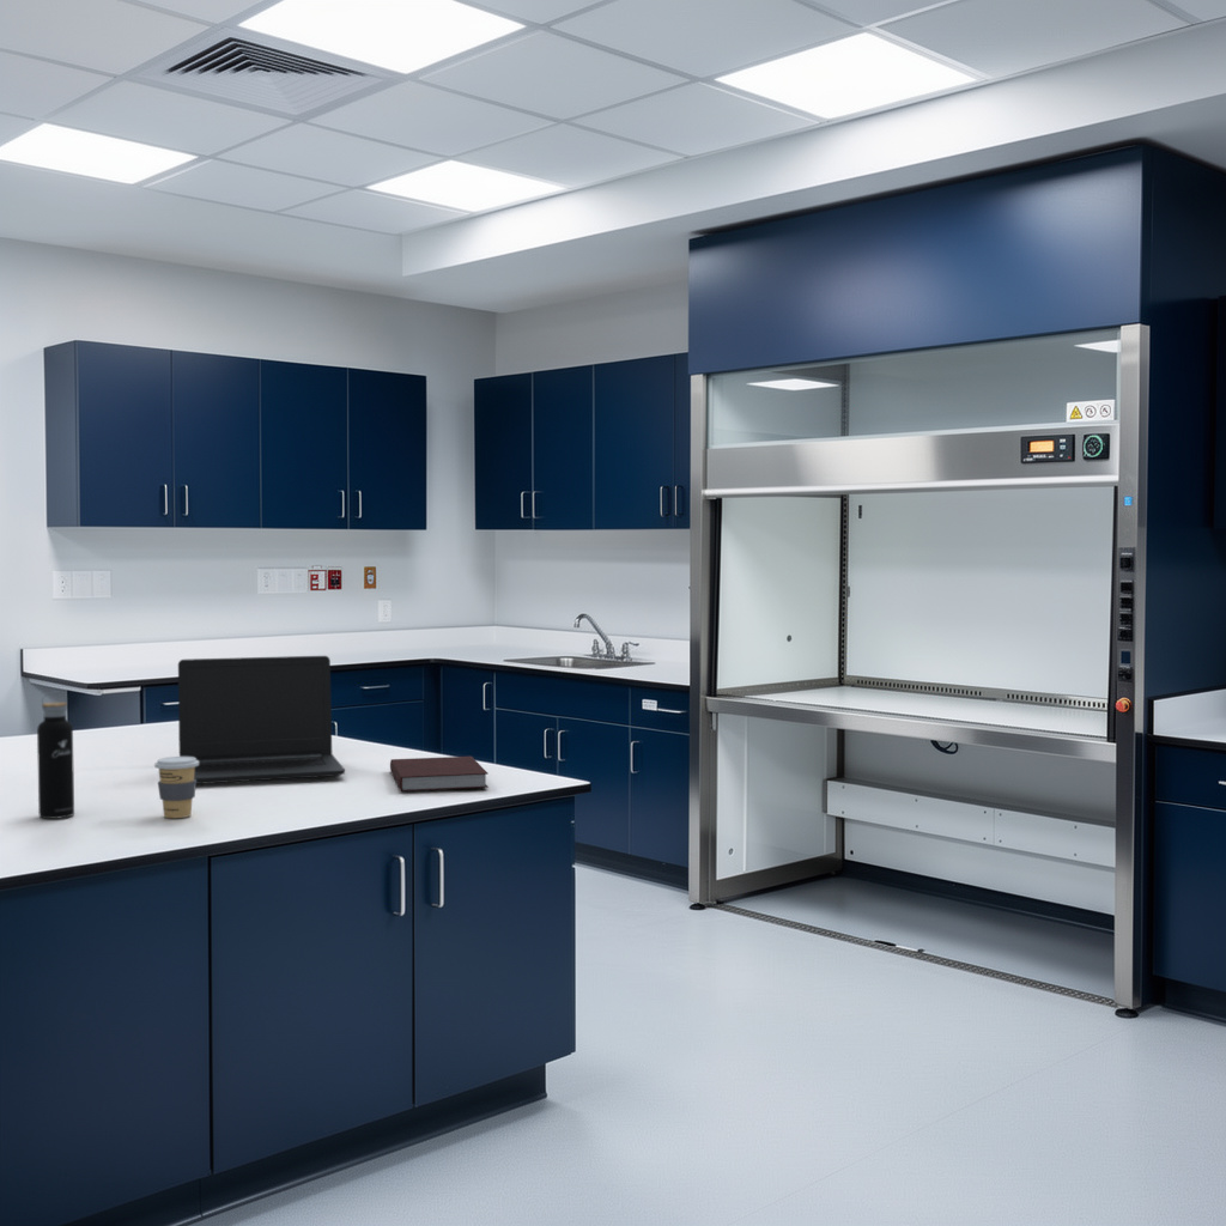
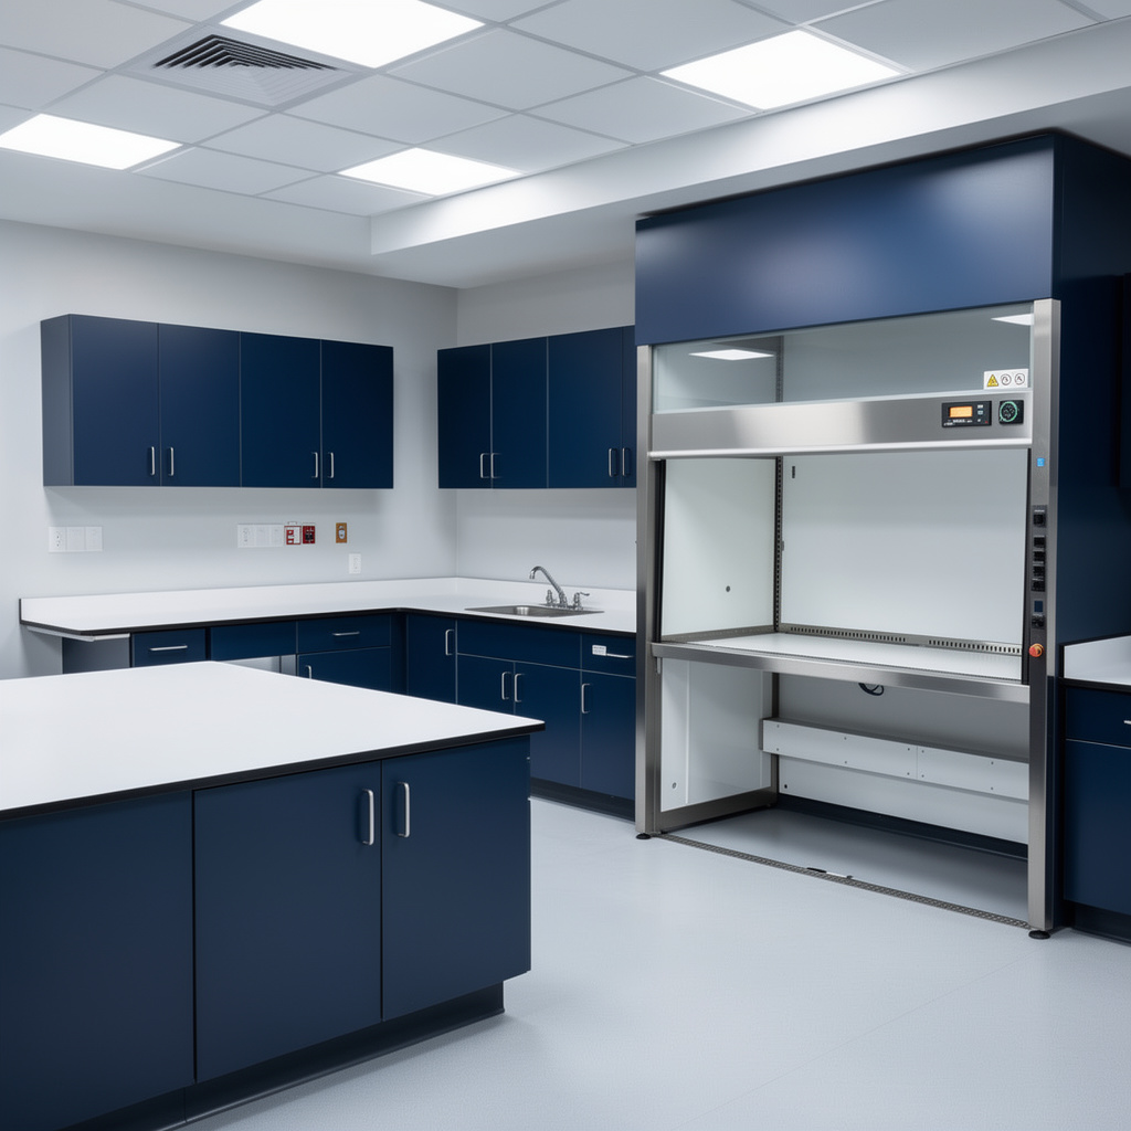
- water bottle [36,691,75,820]
- coffee cup [153,755,199,819]
- notebook [389,755,490,793]
- laptop [177,655,346,785]
